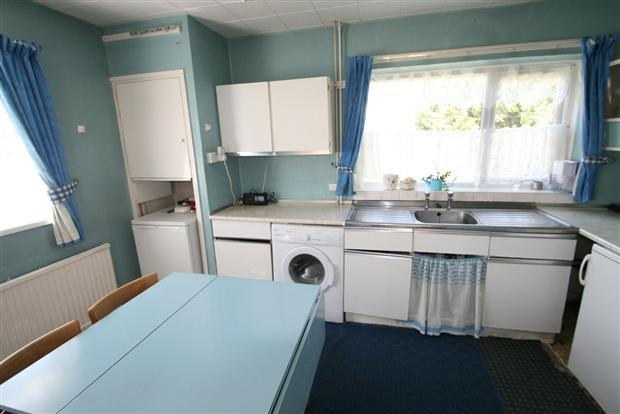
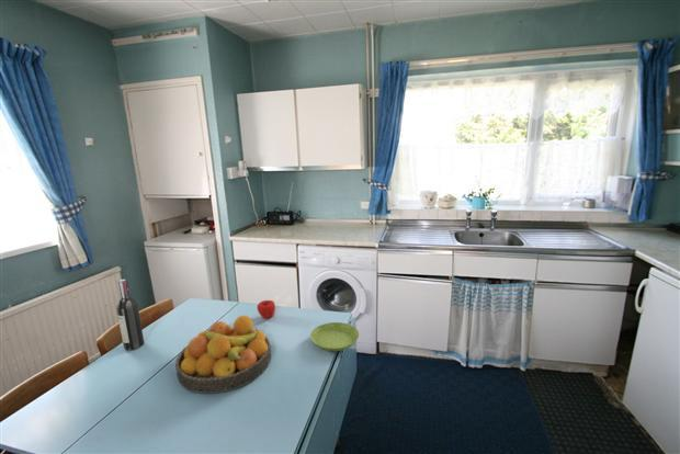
+ wine bottle [115,279,145,352]
+ fruit bowl [174,315,272,395]
+ apple [256,299,276,320]
+ saucer [309,321,360,352]
